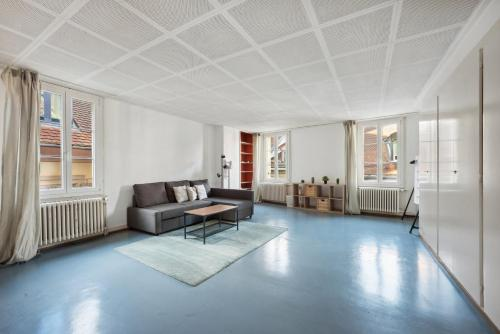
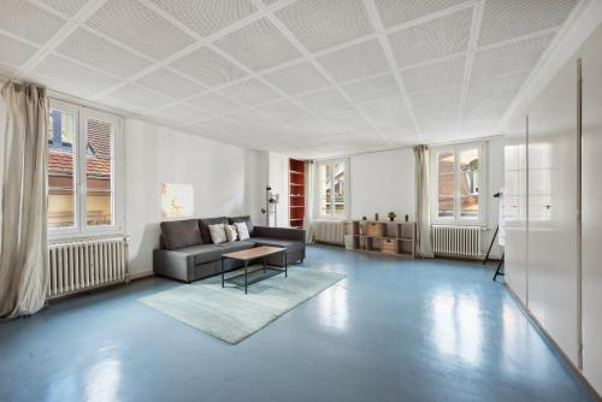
+ wall art [160,182,195,219]
